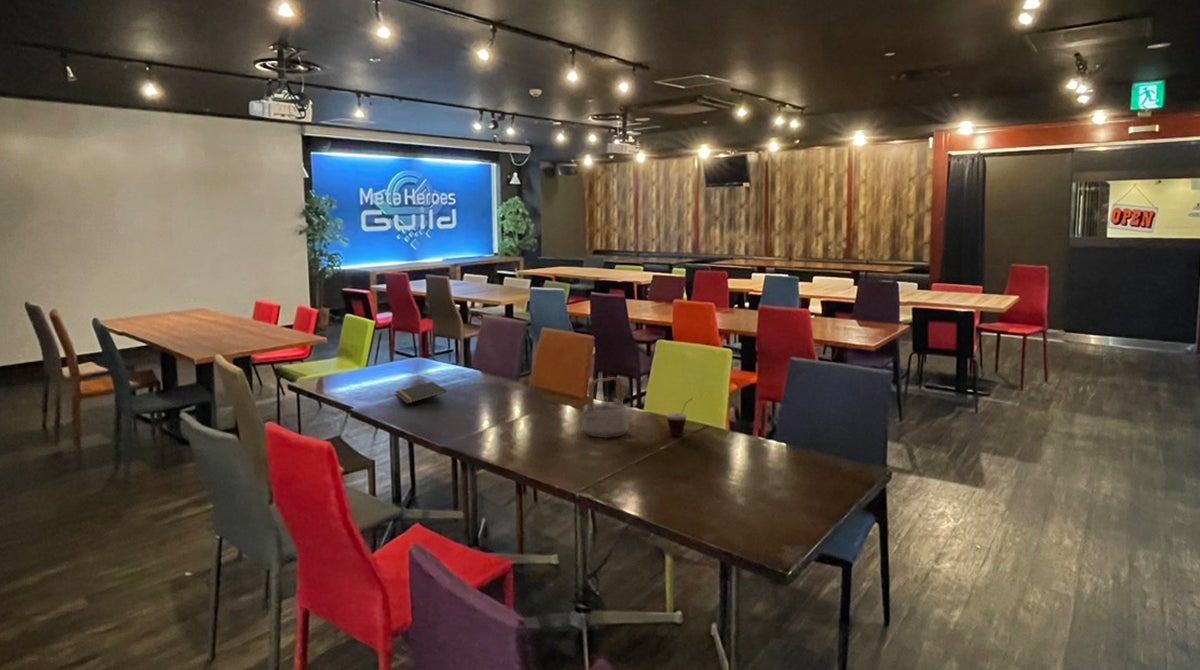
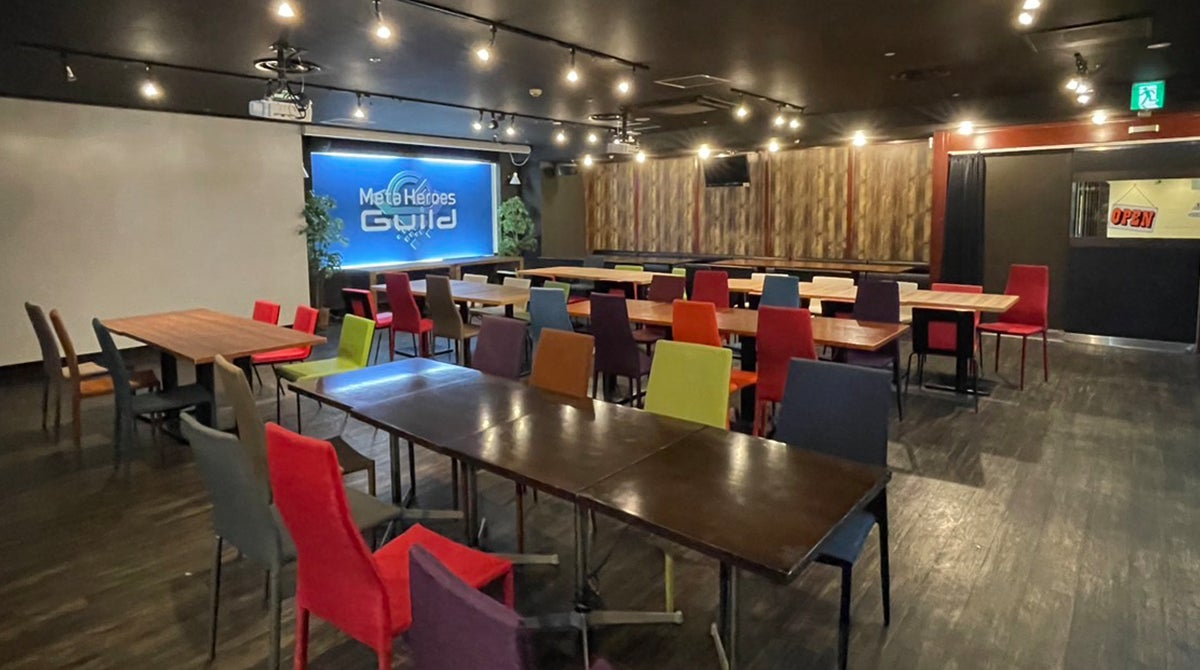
- teapot [580,376,629,439]
- notepad [395,380,447,405]
- cup [665,397,694,437]
